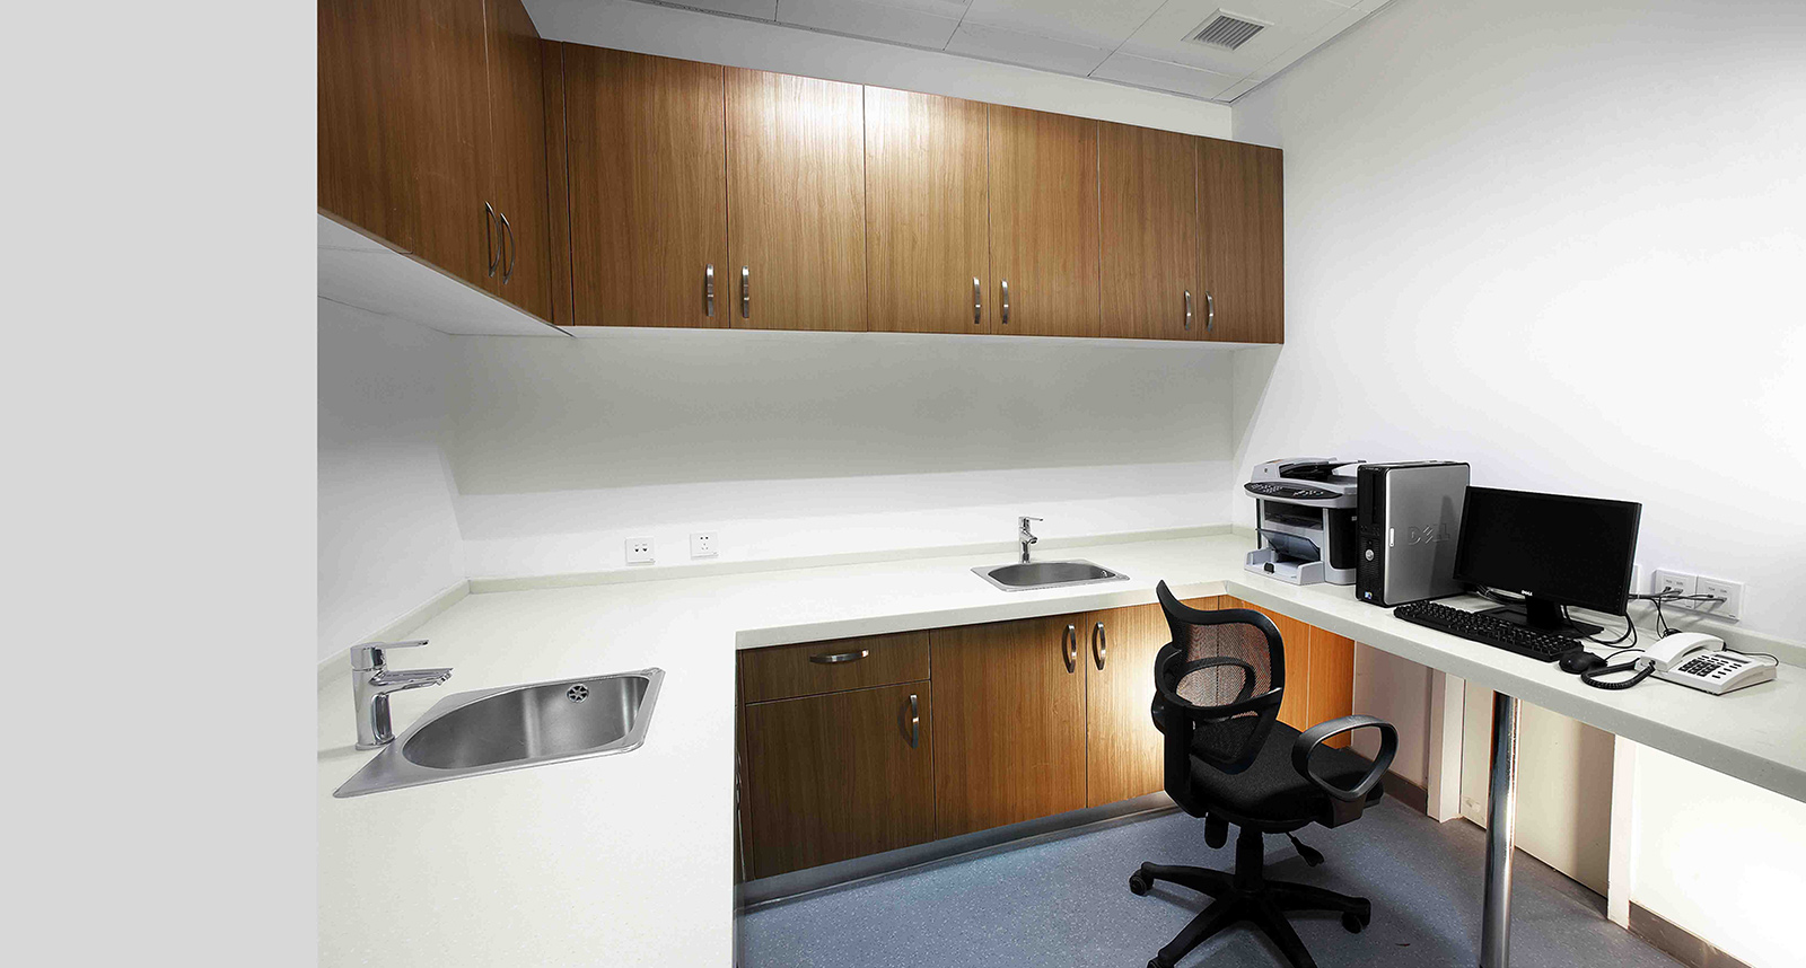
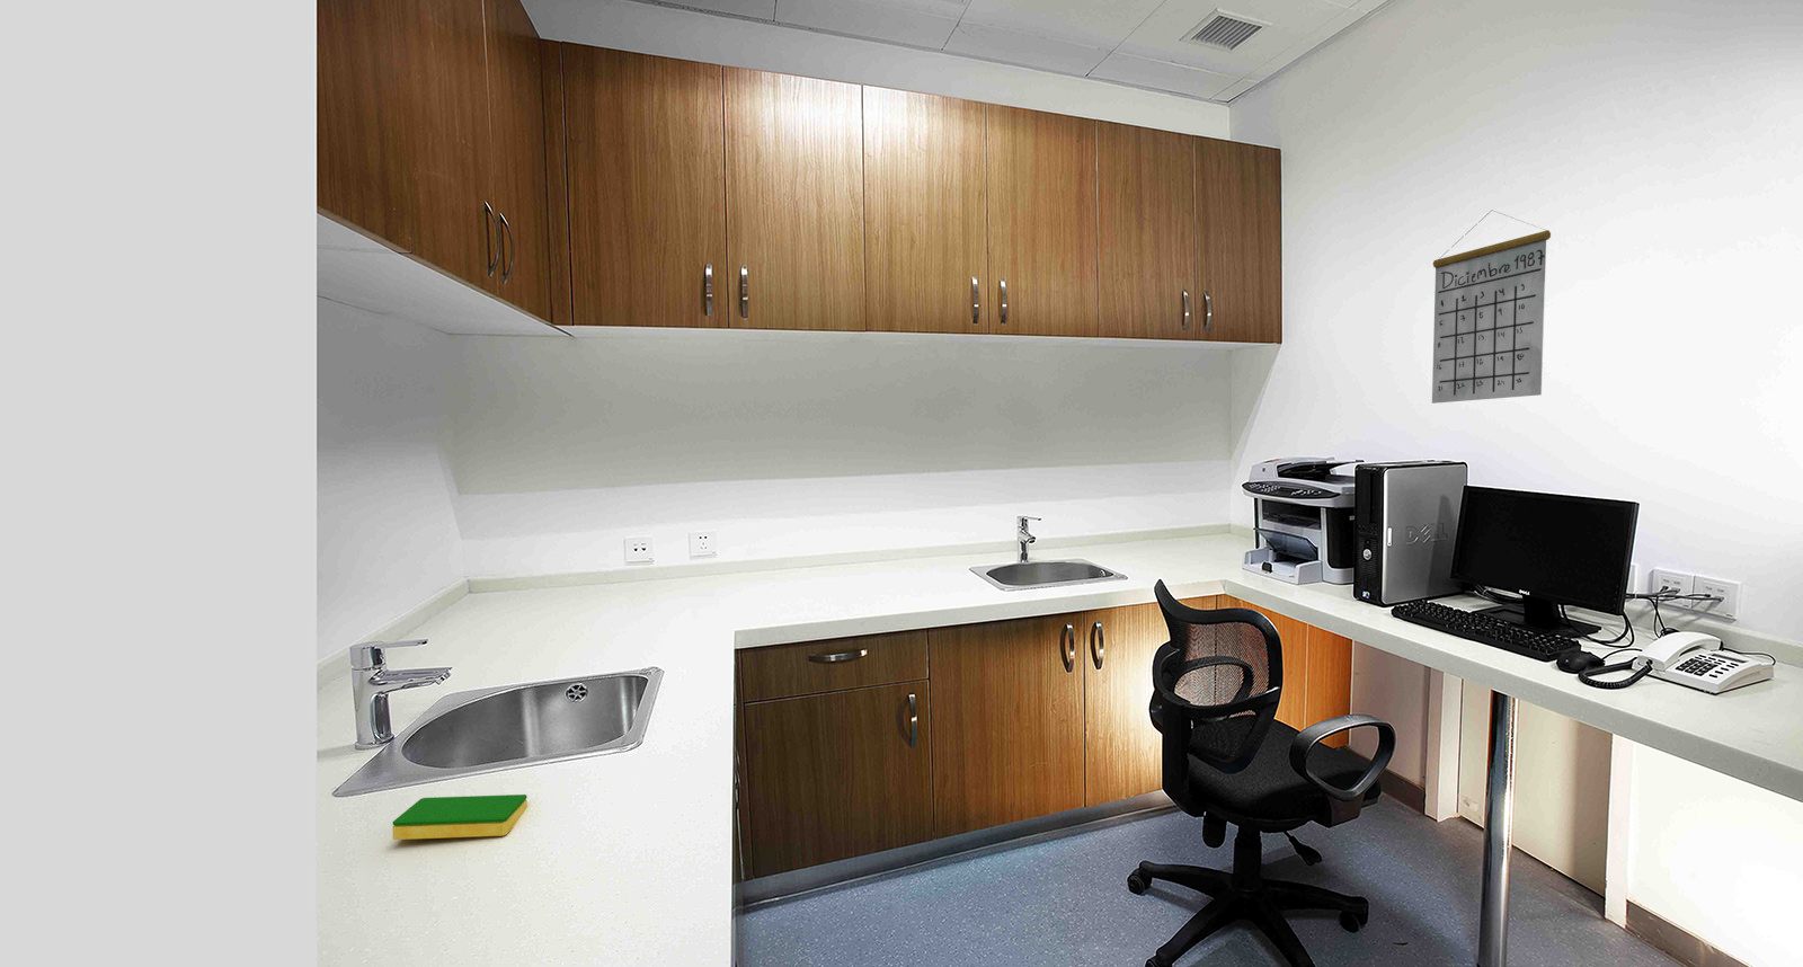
+ calendar [1431,209,1551,404]
+ dish sponge [391,793,528,841]
